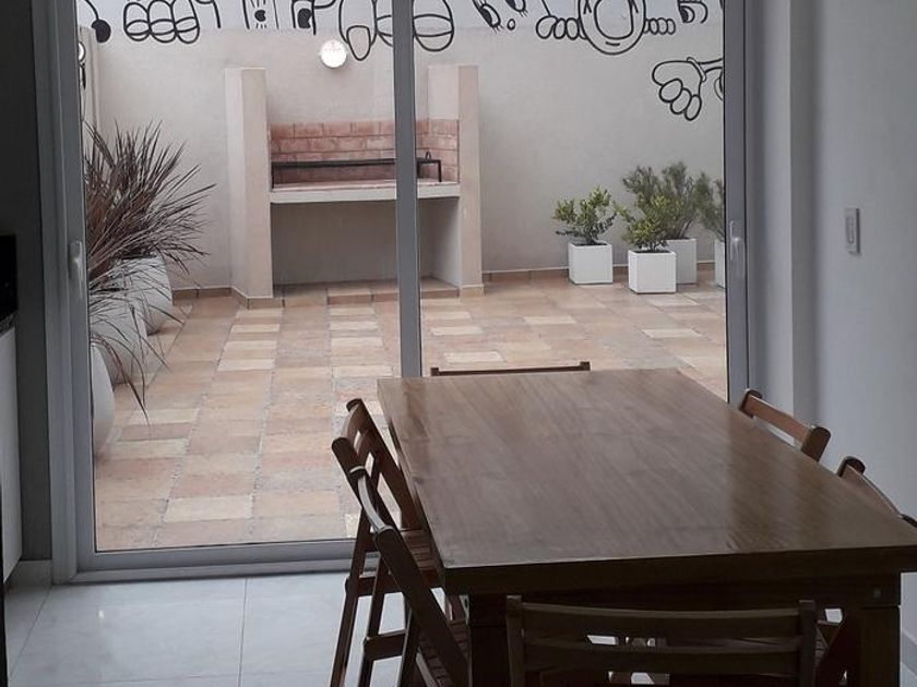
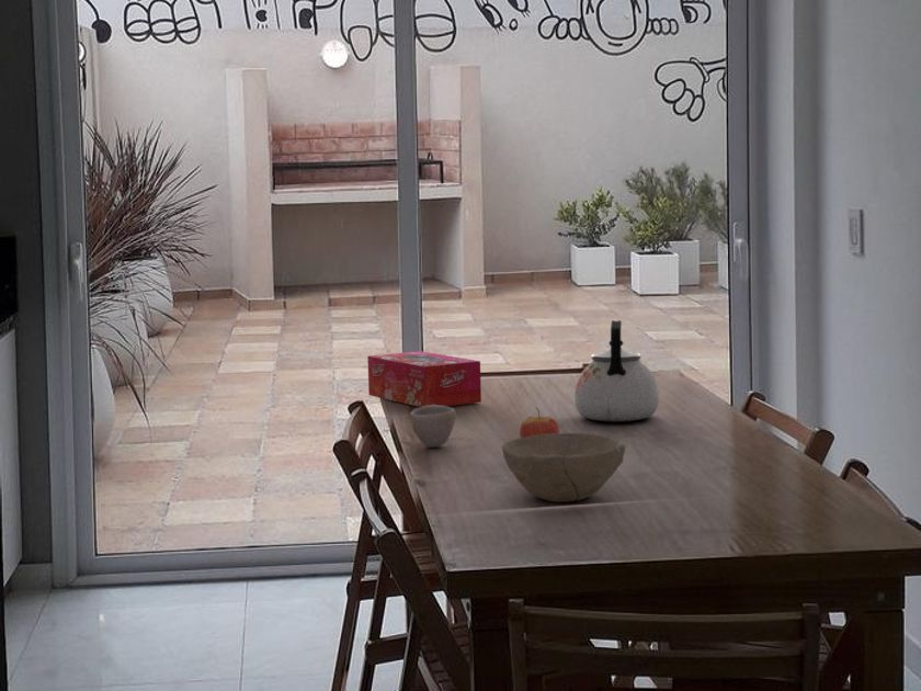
+ kettle [573,319,660,423]
+ cup [409,405,457,449]
+ bowl [501,432,626,503]
+ tissue box [366,350,482,408]
+ fruit [519,406,560,439]
